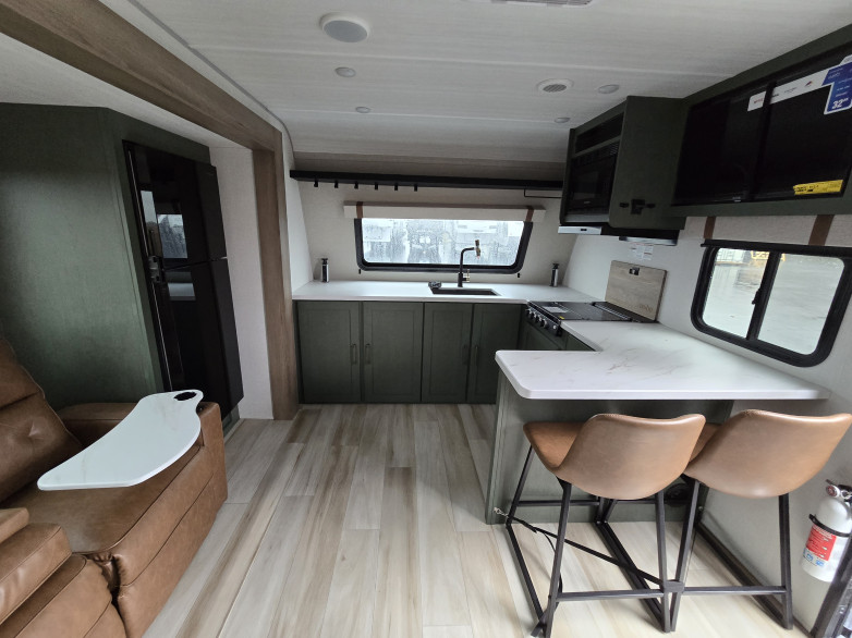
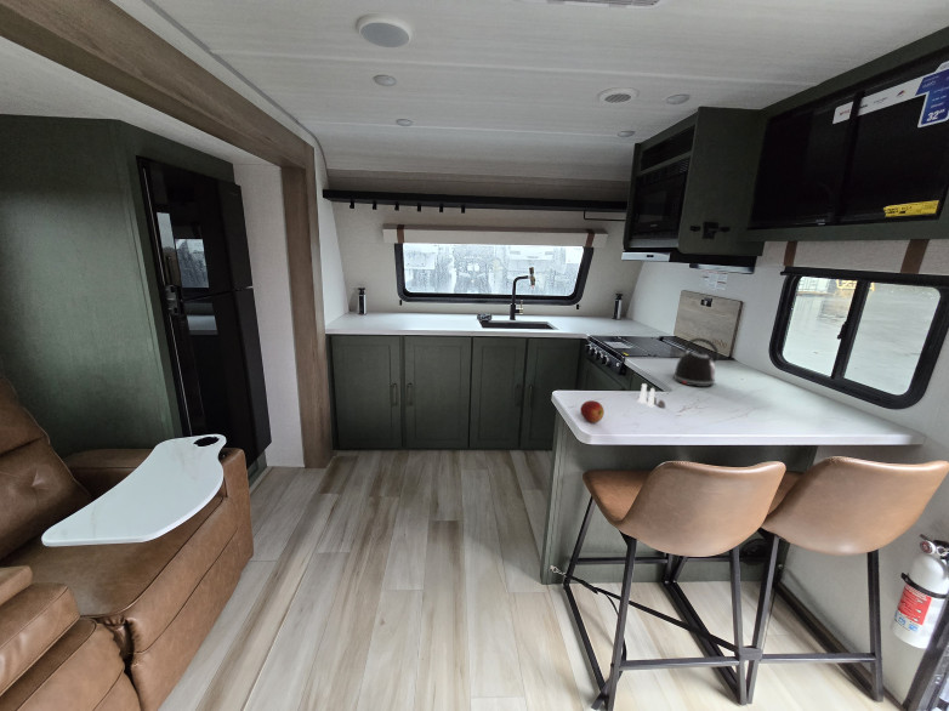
+ kettle [672,337,720,388]
+ apple [579,399,606,423]
+ salt and pepper shaker set [636,382,666,409]
